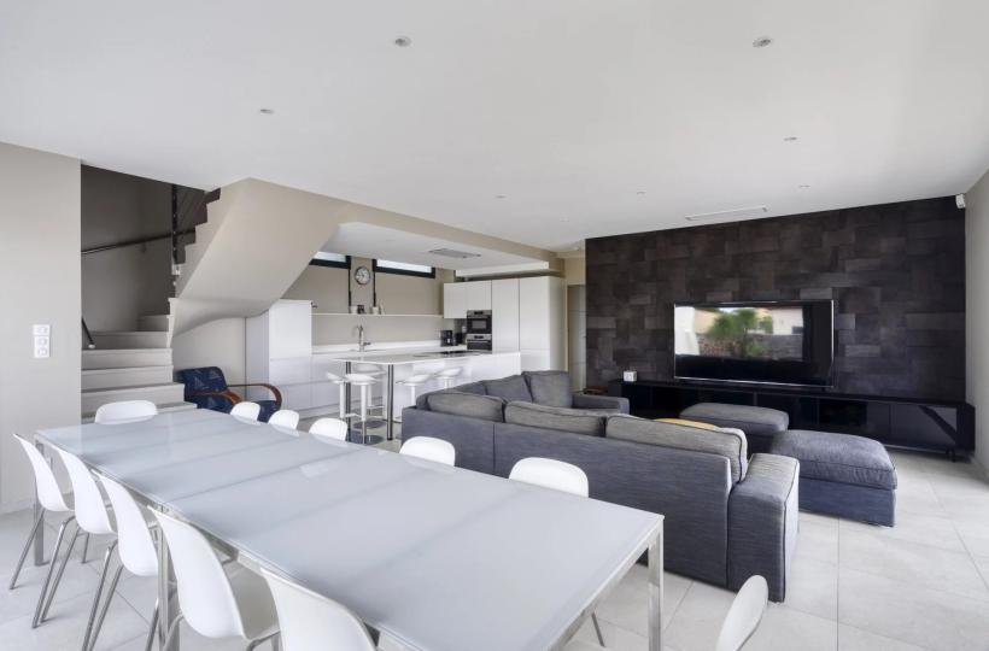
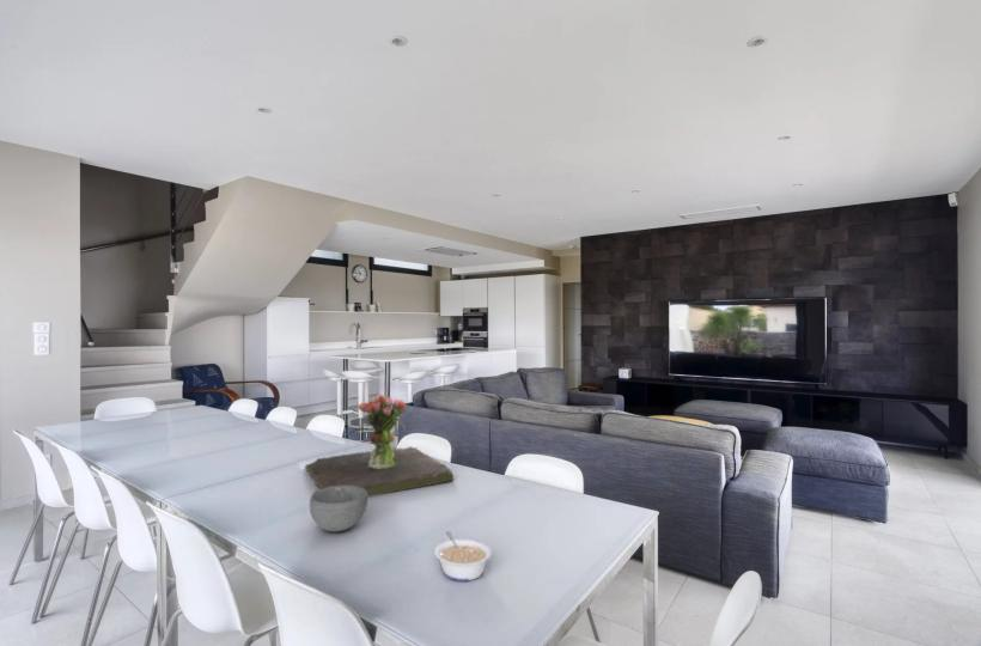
+ bowl [309,486,368,534]
+ legume [433,530,493,583]
+ flower arrangement [304,392,455,498]
